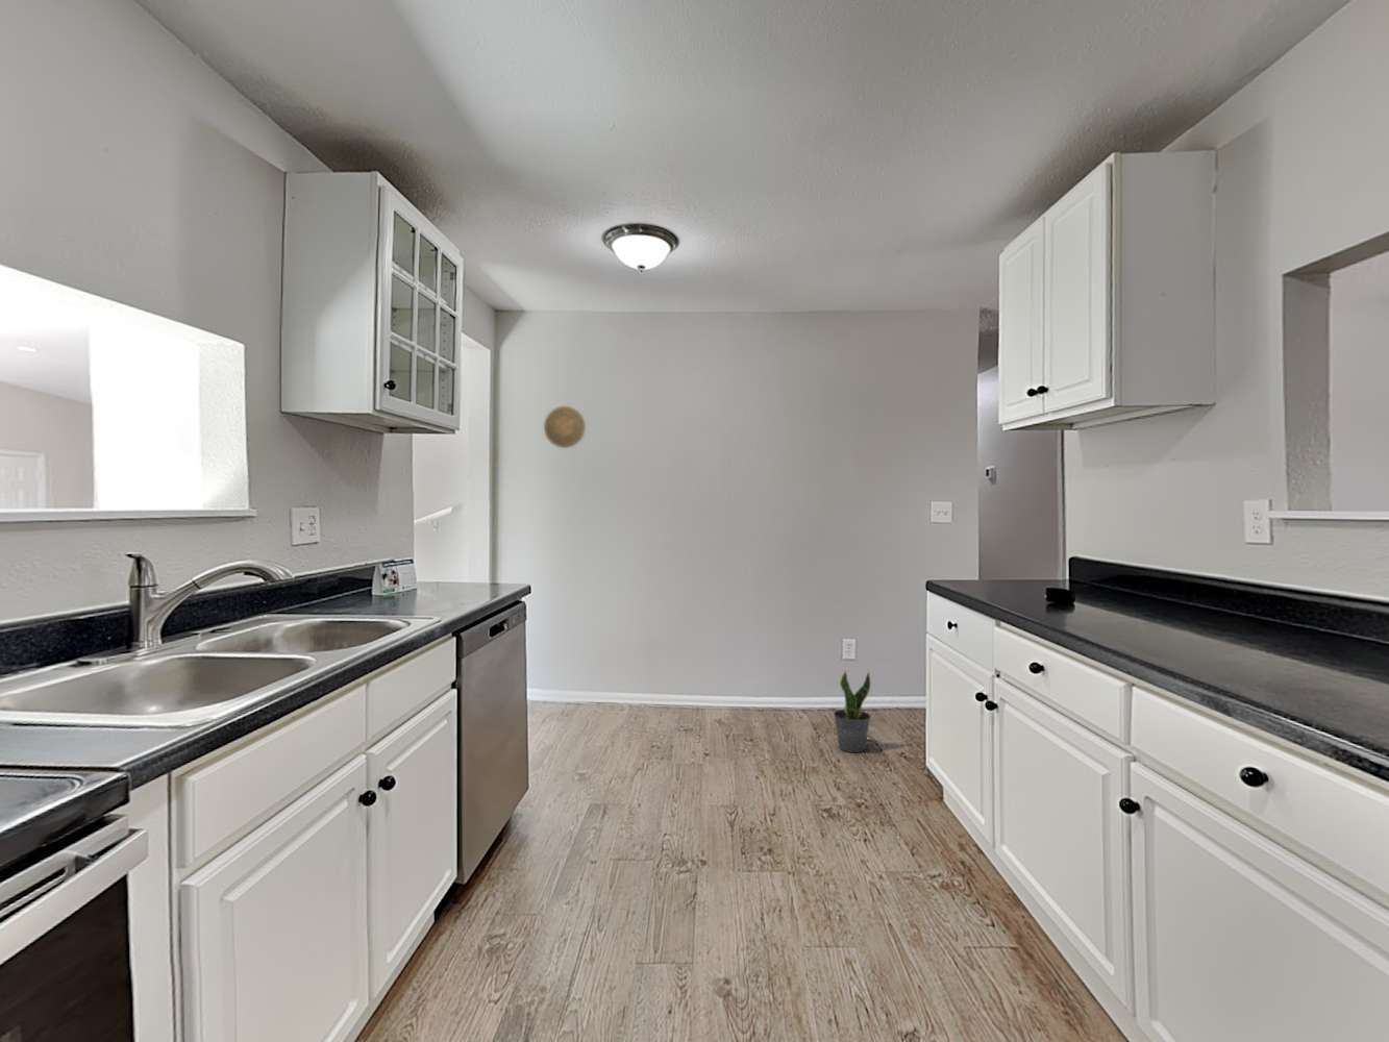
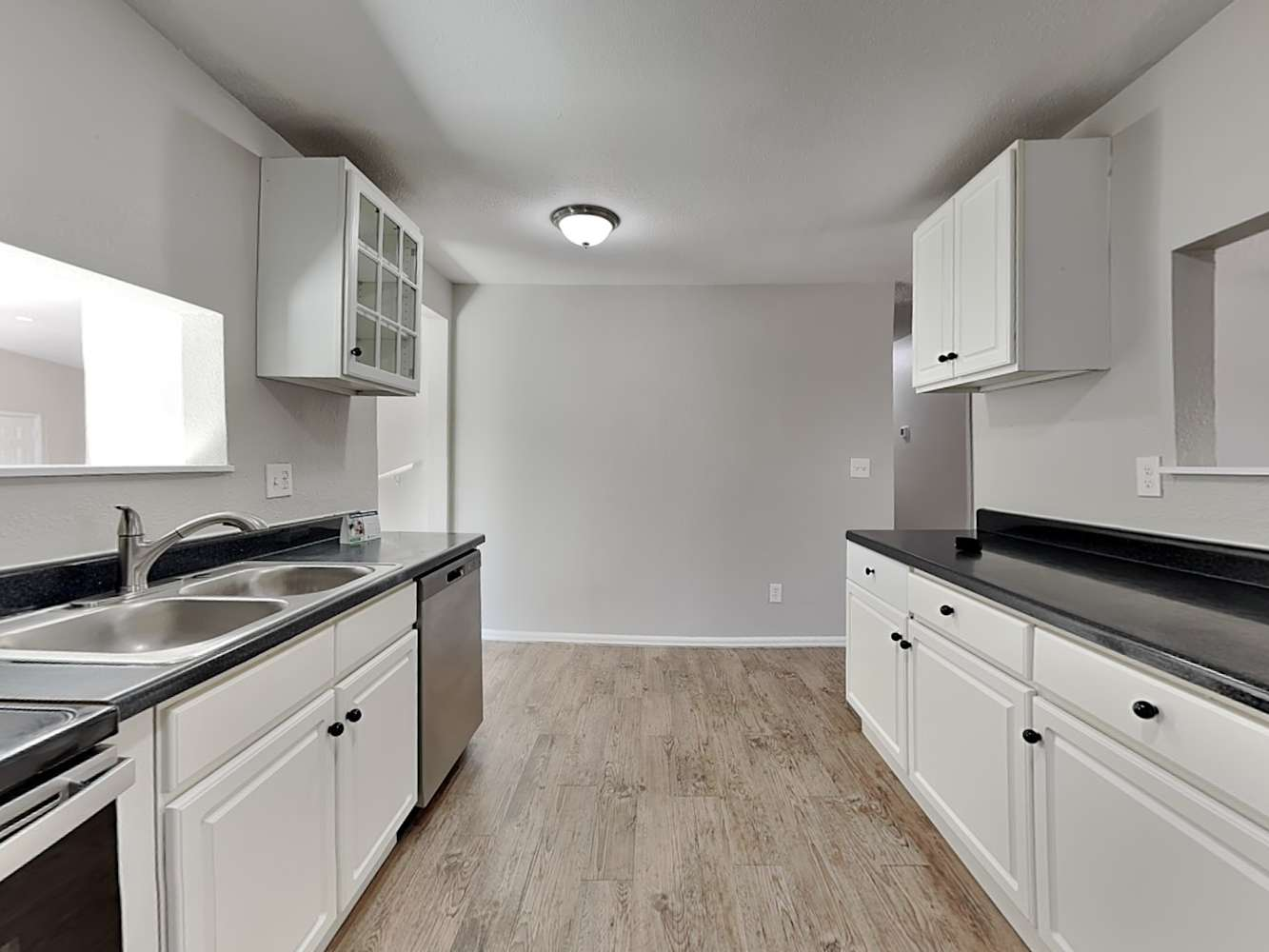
- potted plant [833,670,872,753]
- decorative plate [543,405,587,449]
